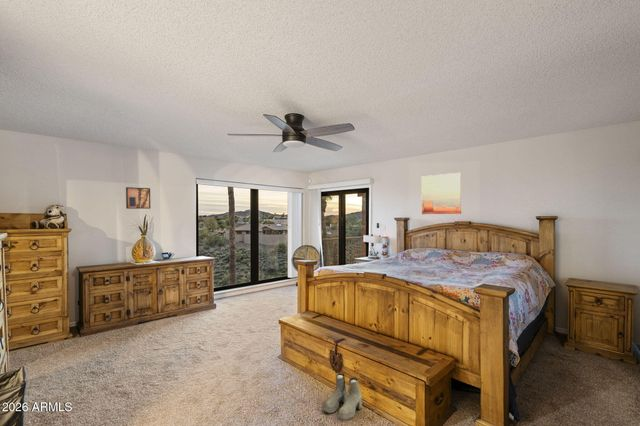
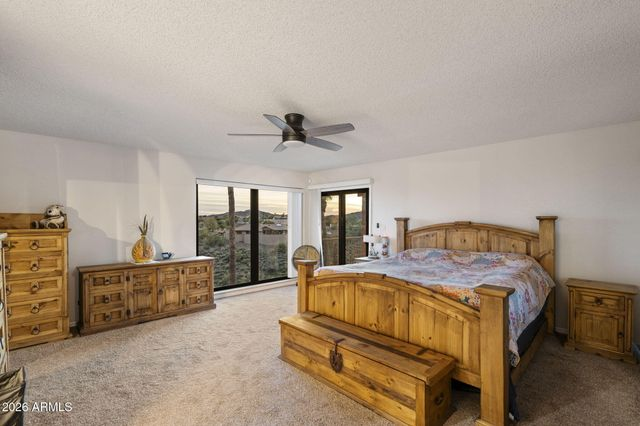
- wall art [420,172,462,215]
- wall art [125,186,151,210]
- boots [323,372,363,421]
